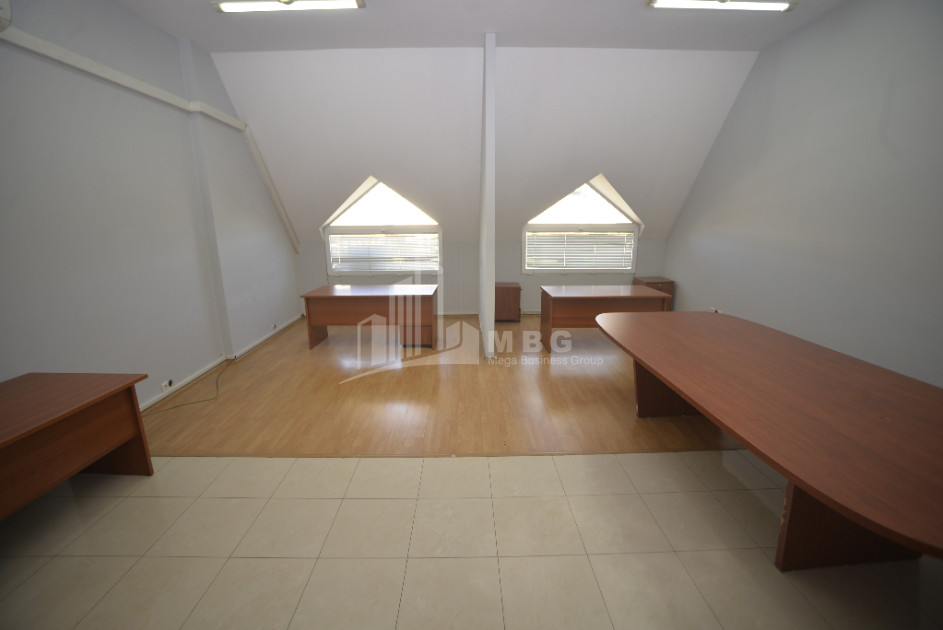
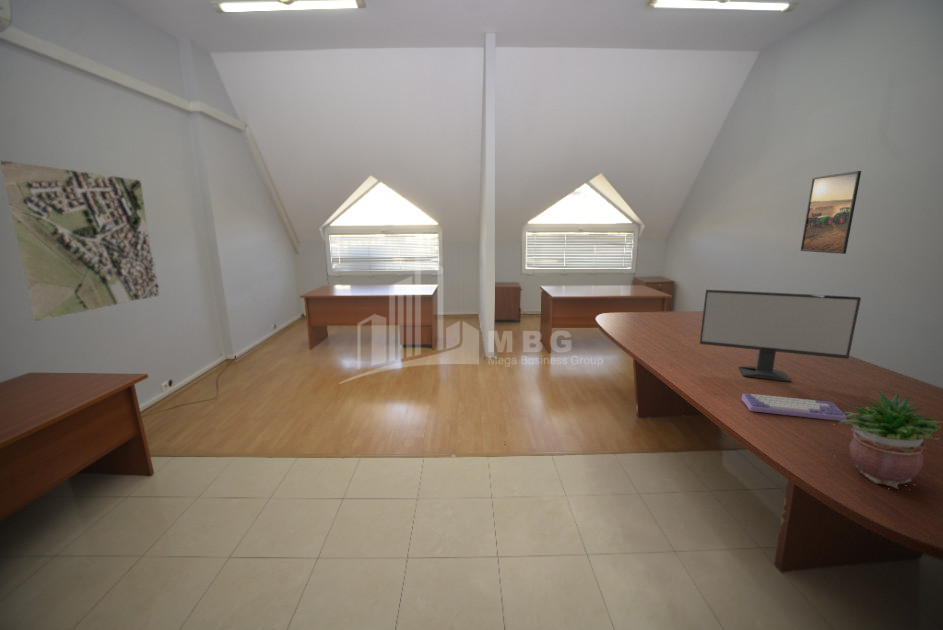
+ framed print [800,170,862,255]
+ map [0,159,160,322]
+ computer monitor [699,289,862,383]
+ keyboard [741,392,848,422]
+ potted plant [837,387,943,490]
